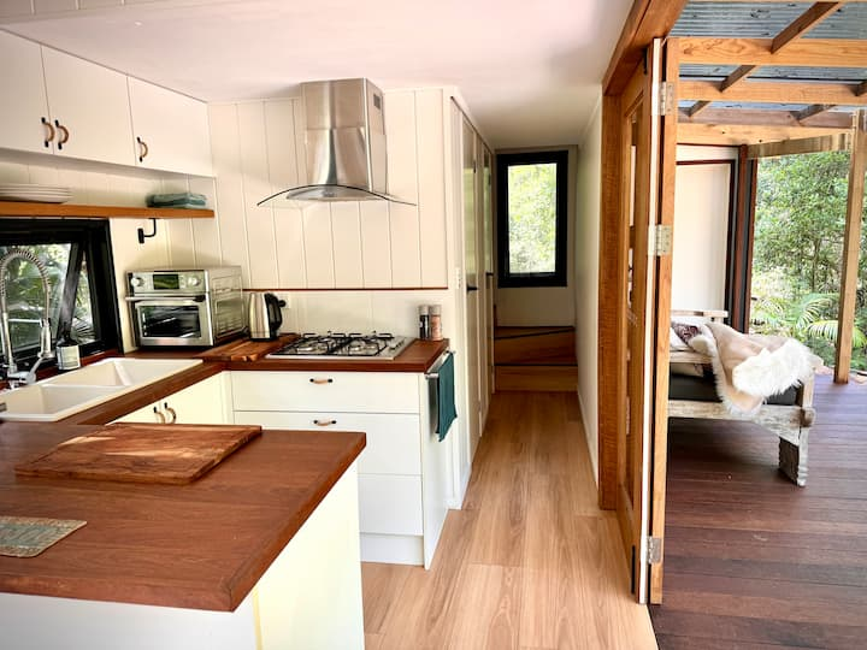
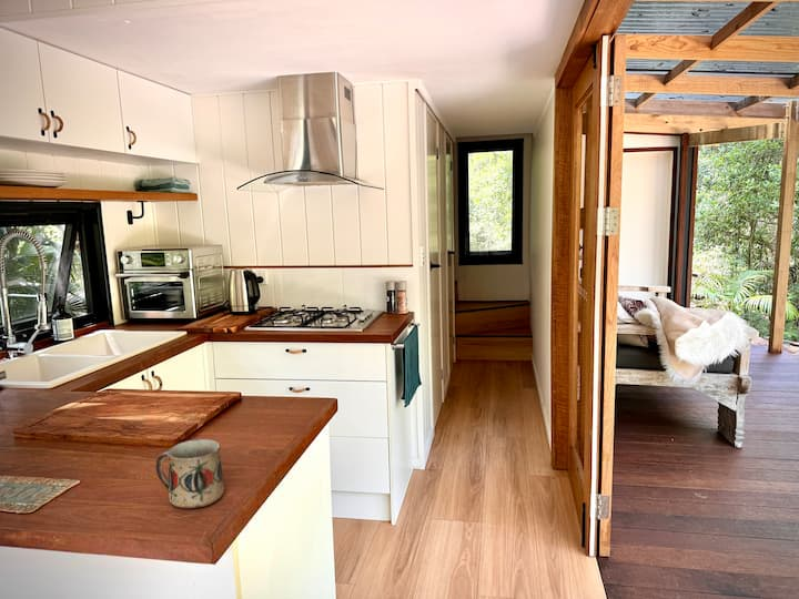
+ mug [155,438,225,509]
